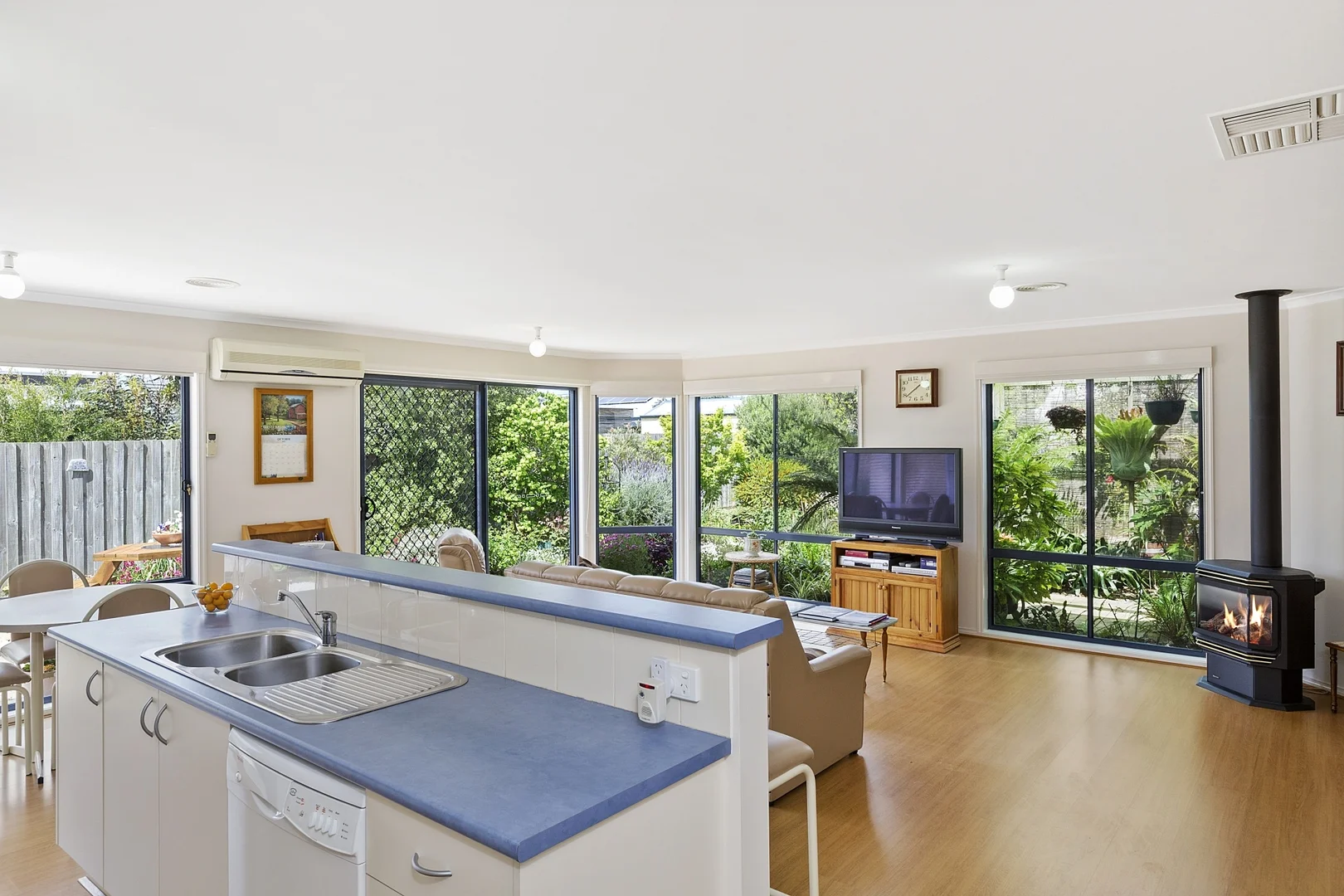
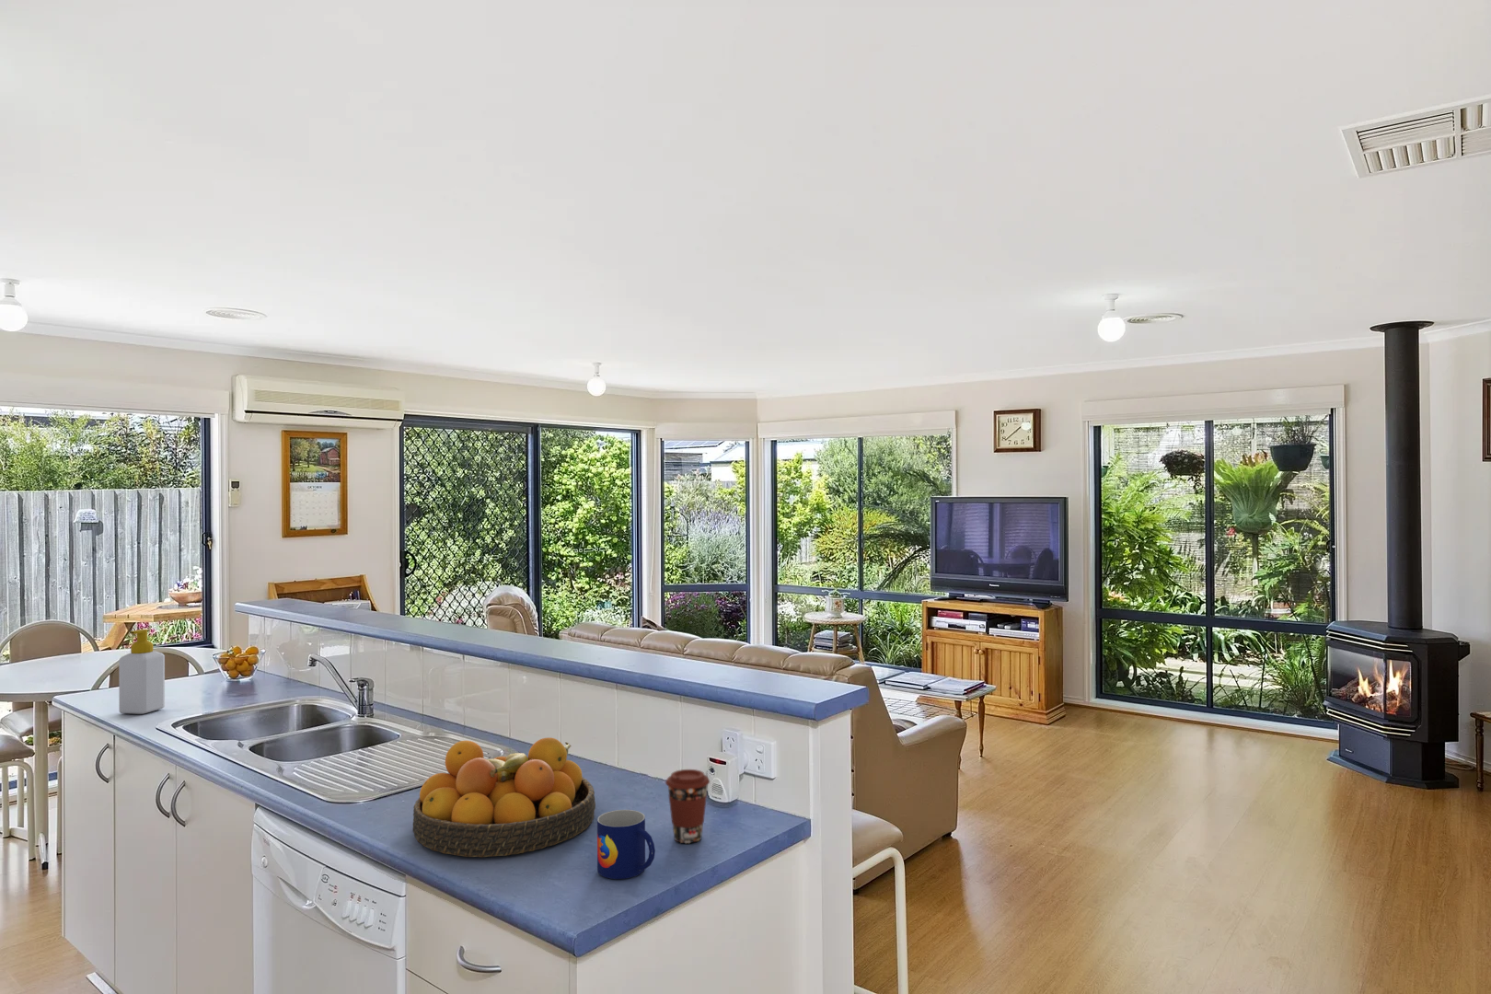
+ soap bottle [118,629,165,716]
+ fruit bowl [413,737,597,858]
+ mug [597,809,657,880]
+ coffee cup [665,769,710,844]
